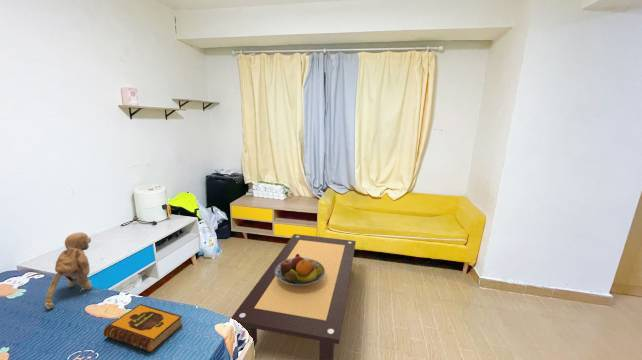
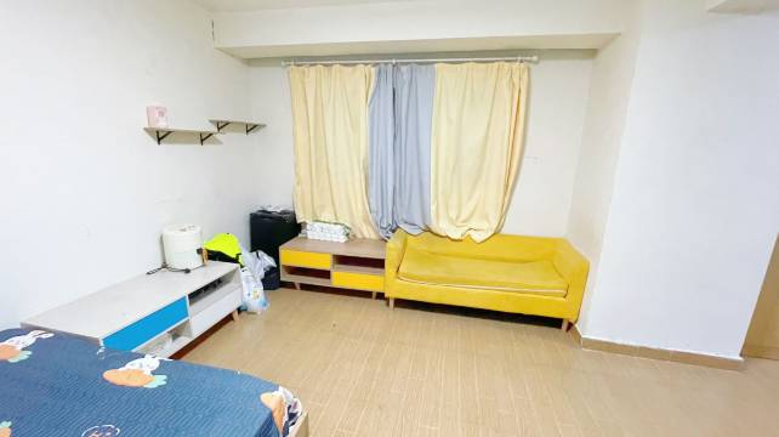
- coffee table [230,233,357,360]
- hardback book [102,303,183,353]
- fruit bowl [275,254,325,285]
- stuffed monkey [44,231,93,310]
